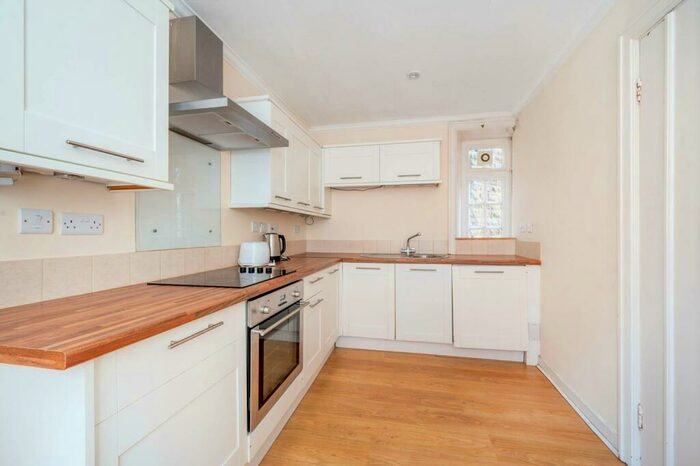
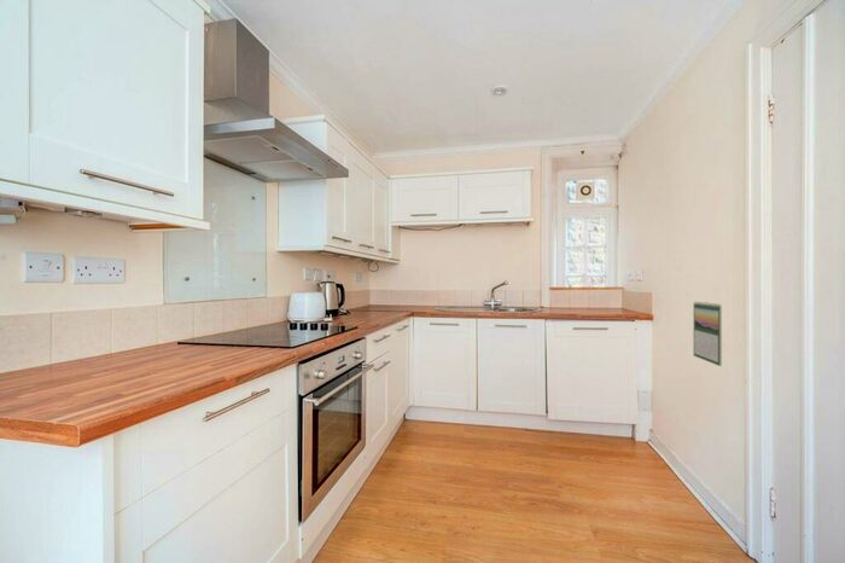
+ calendar [693,301,723,367]
